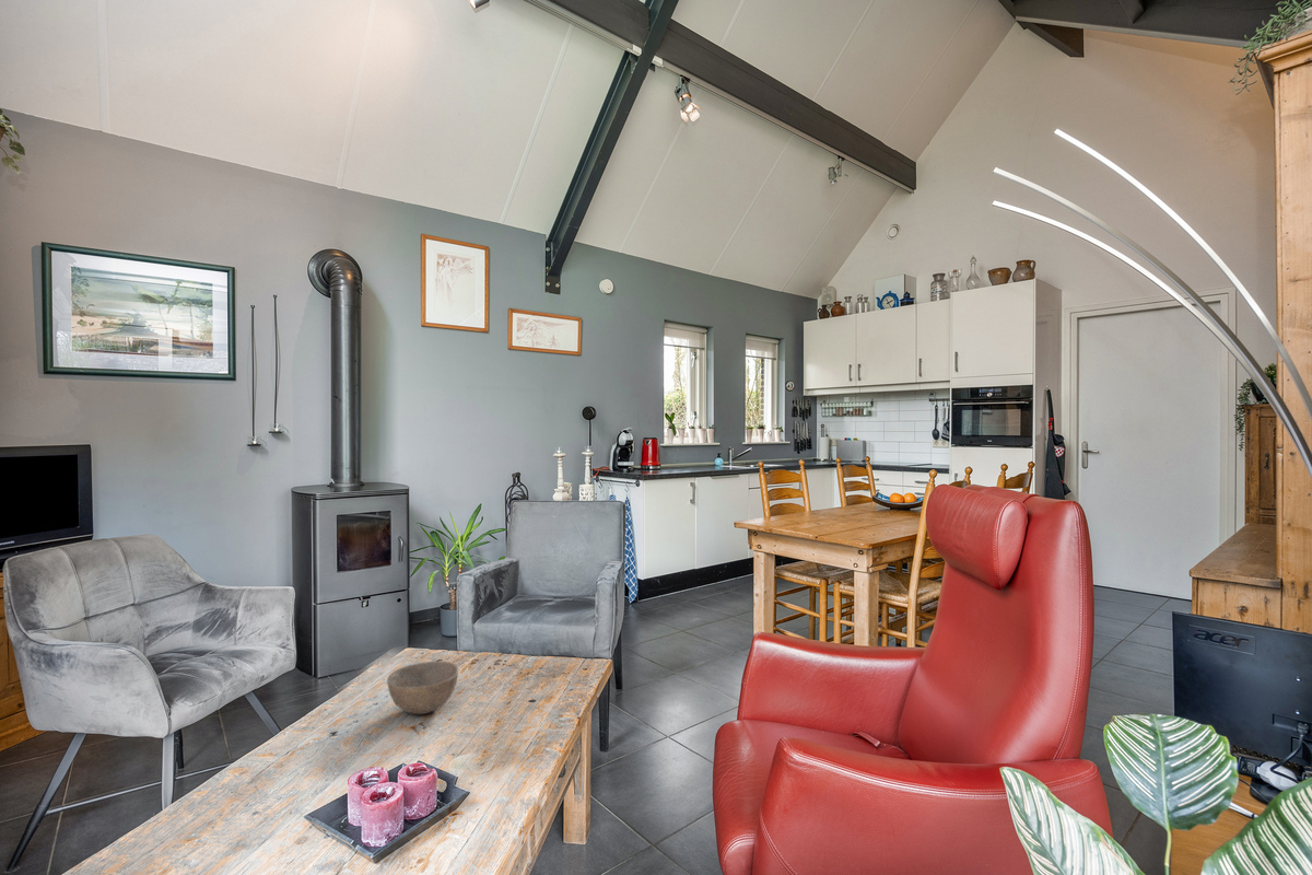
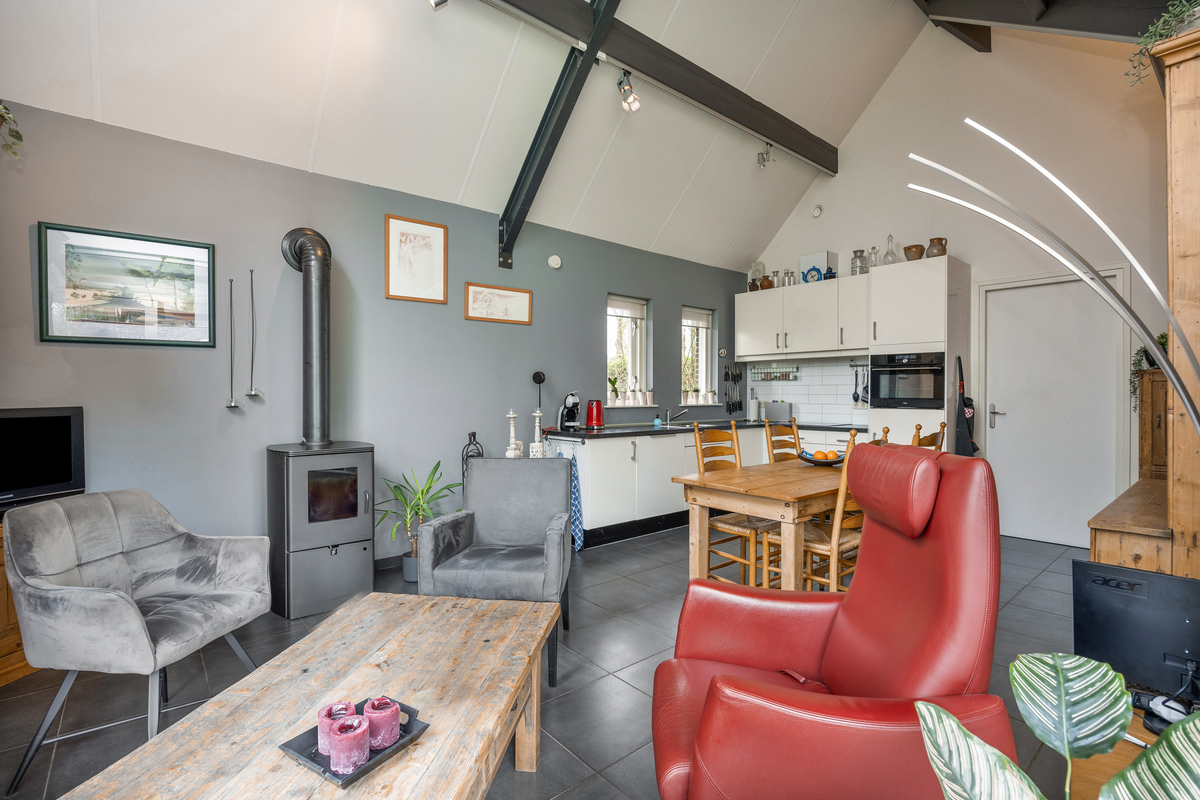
- bowl [386,661,459,715]
